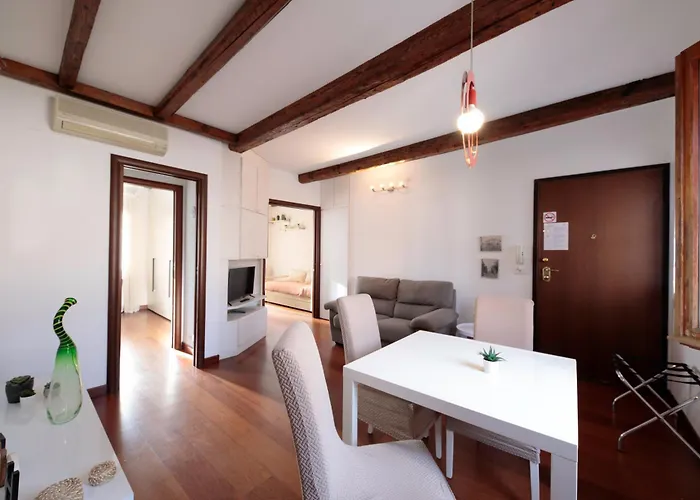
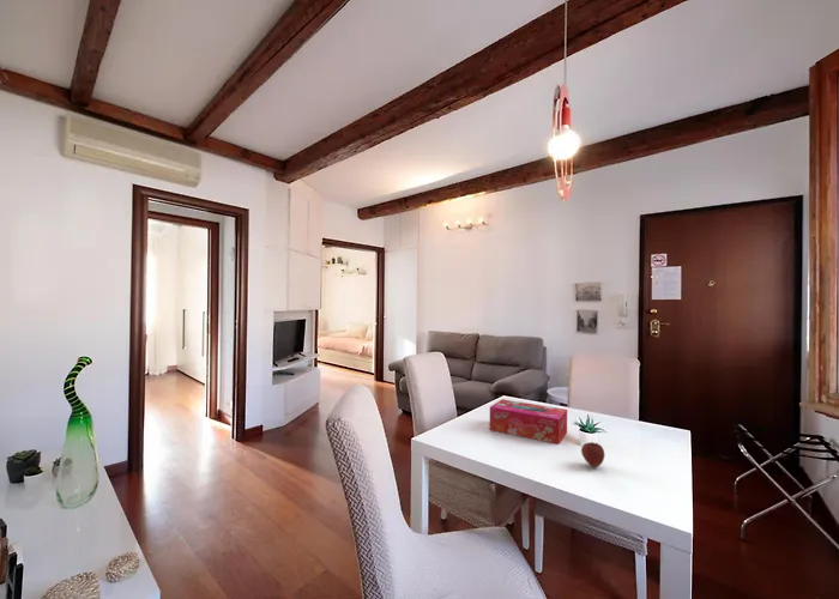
+ tissue box [489,398,568,446]
+ fruit [580,441,605,468]
